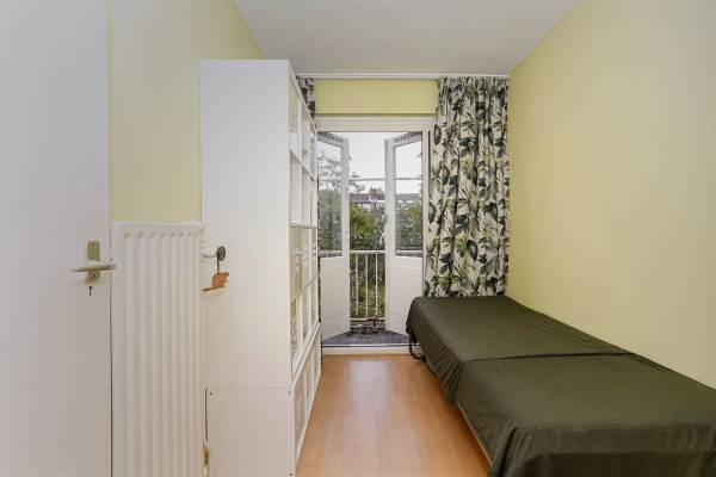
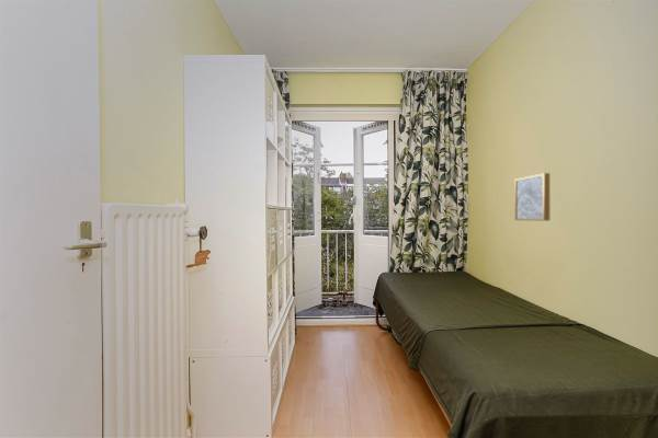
+ wall art [514,172,551,222]
